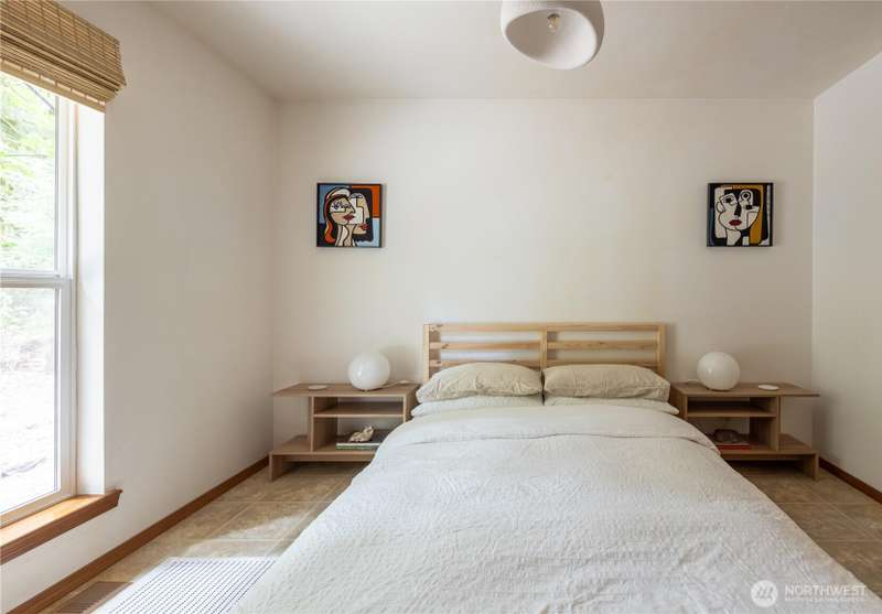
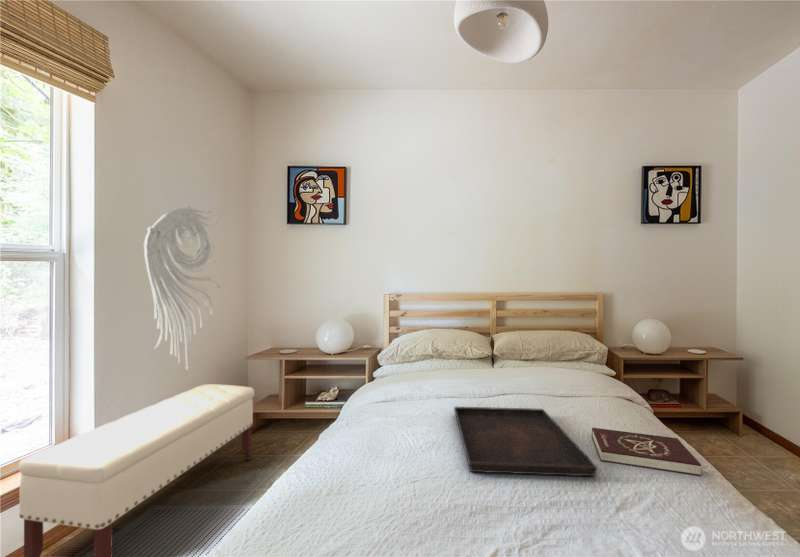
+ wall sculpture [143,204,223,371]
+ serving tray [453,406,599,477]
+ book [591,427,702,477]
+ bench [18,383,255,557]
